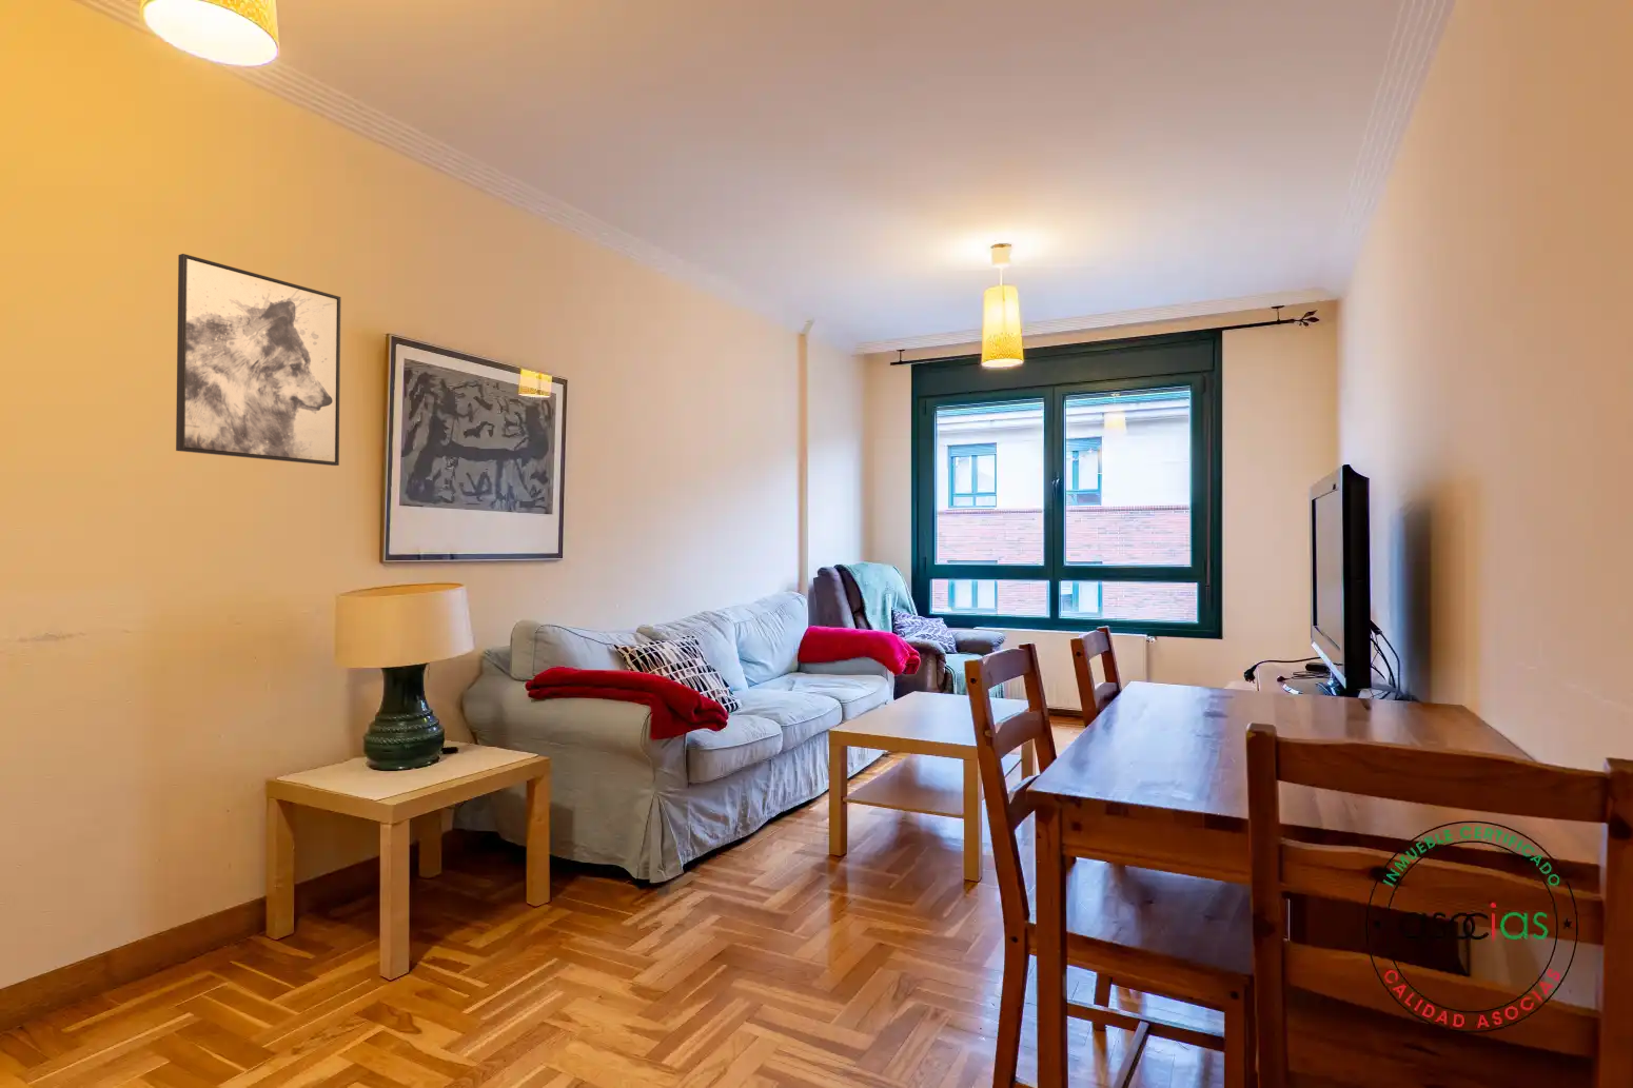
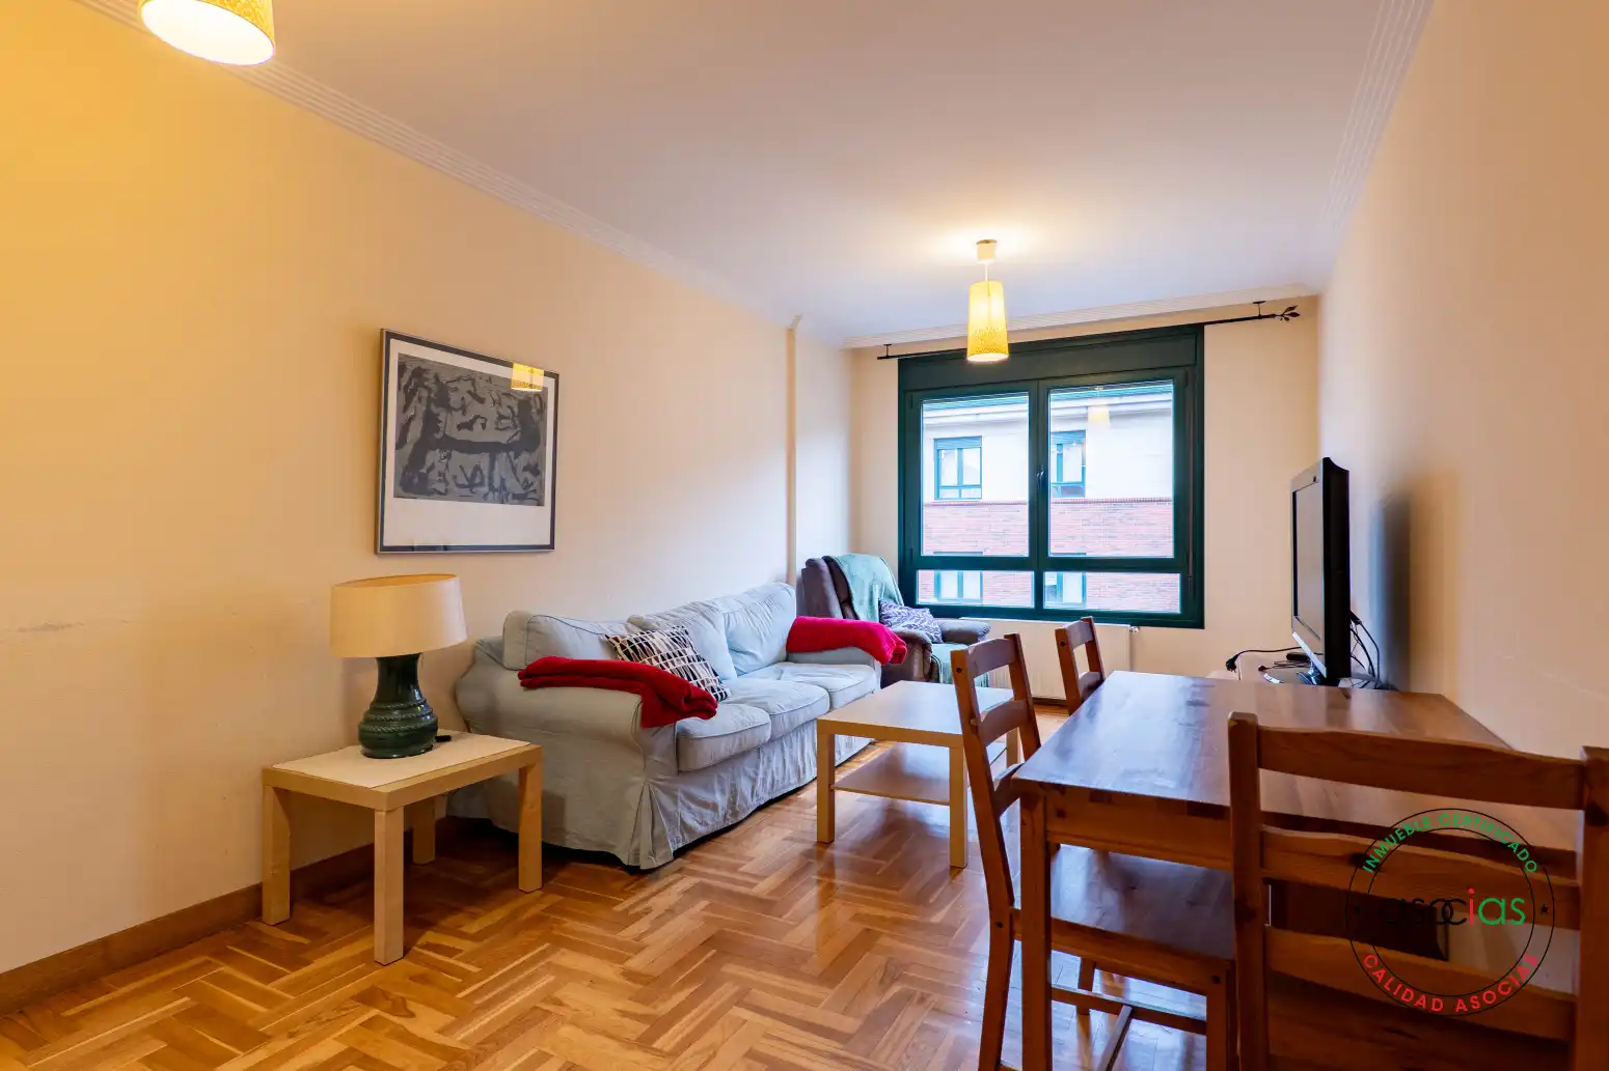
- wall art [175,253,341,466]
